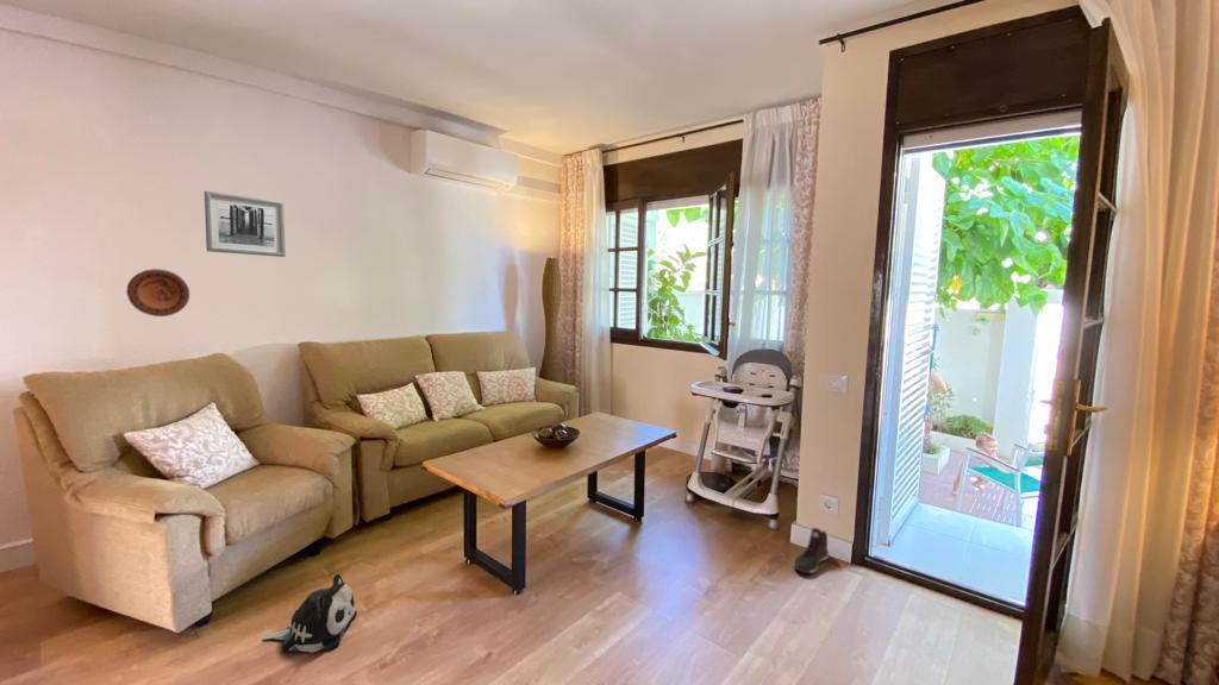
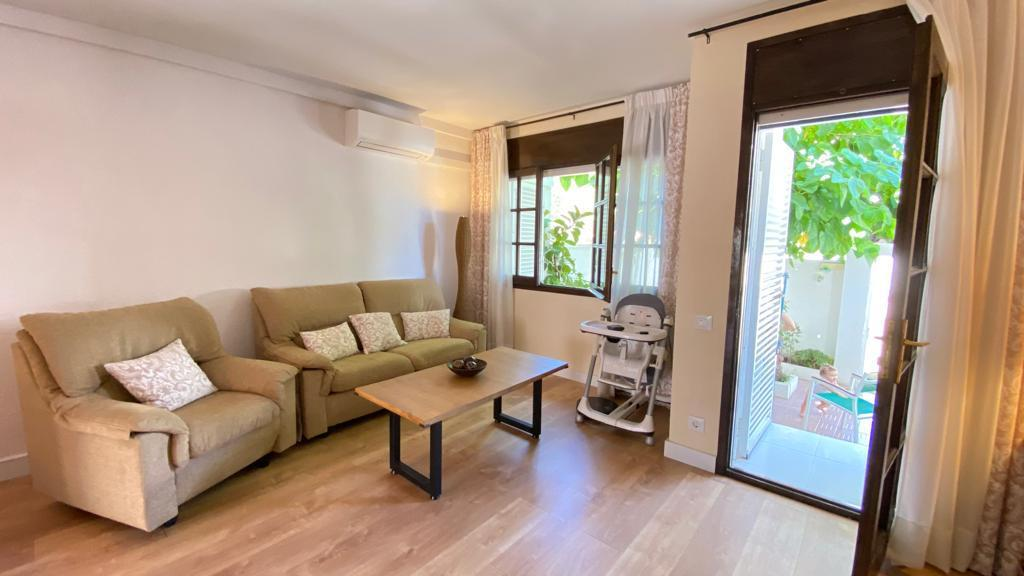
- decorative plate [125,268,190,318]
- plush toy [262,573,358,654]
- sneaker [793,527,830,574]
- wall art [204,189,287,258]
